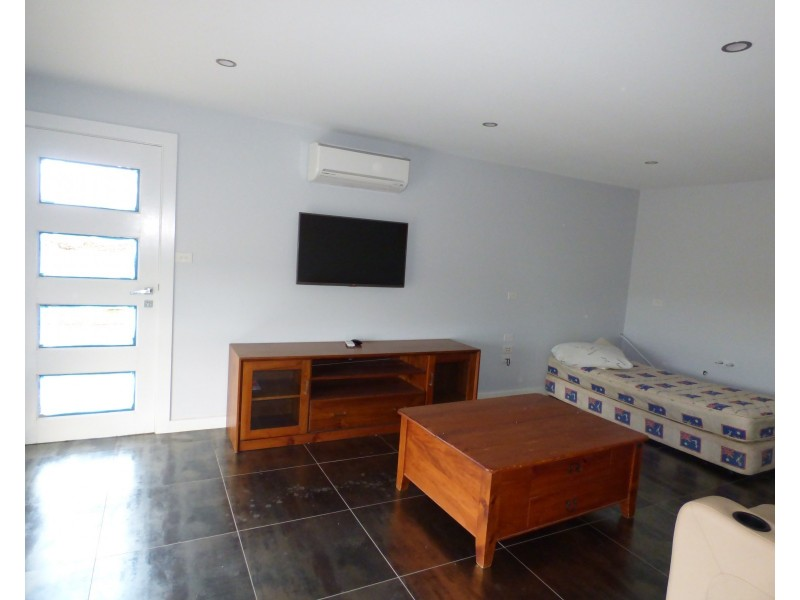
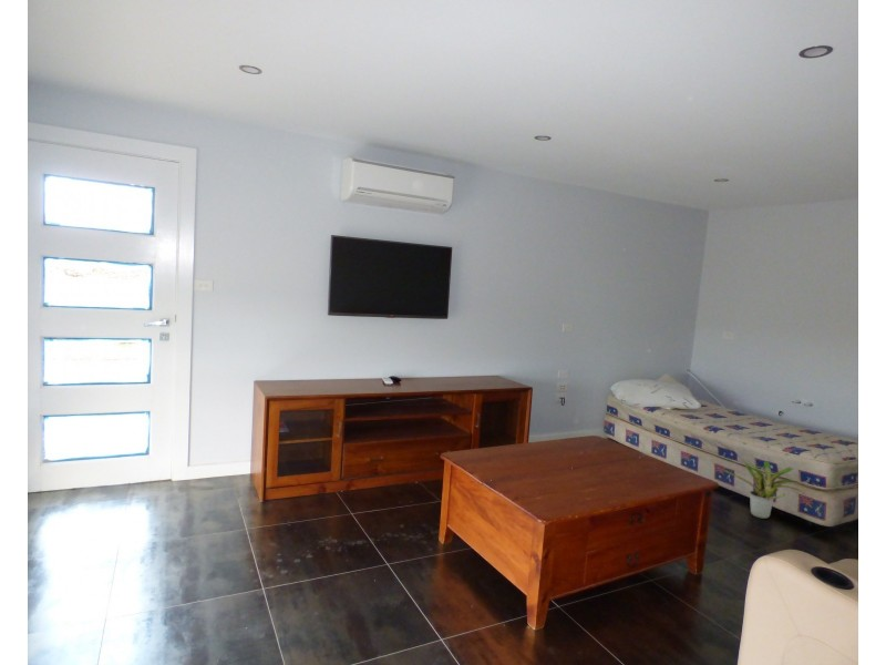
+ potted plant [722,458,804,520]
